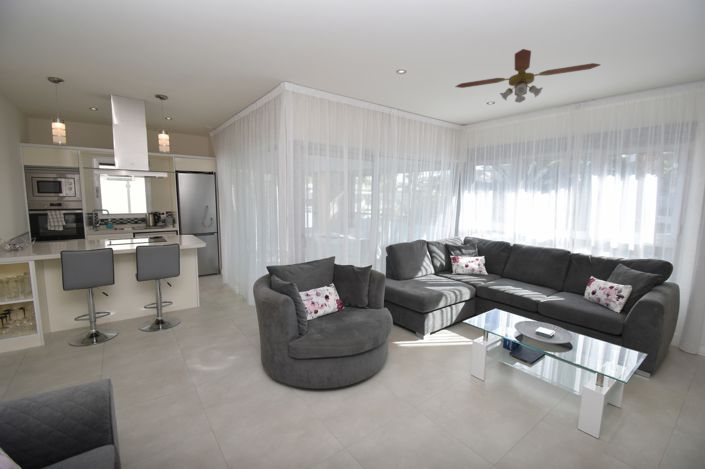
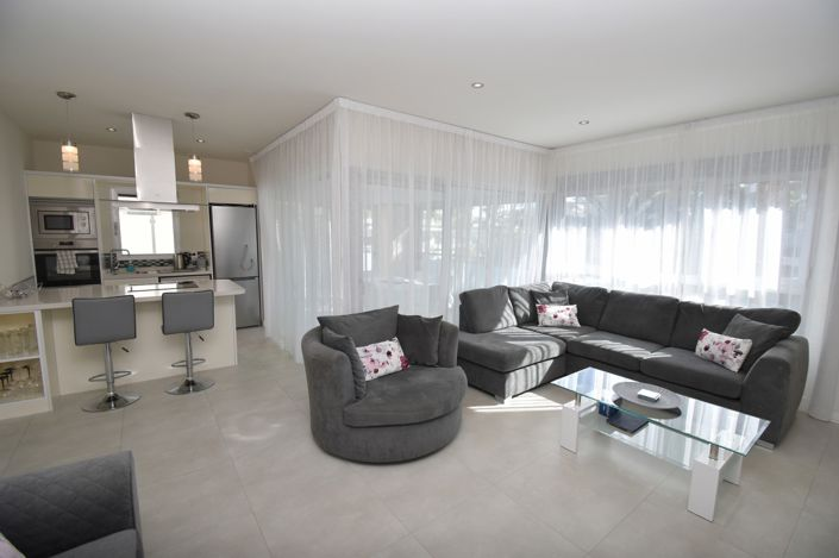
- ceiling fan [454,48,601,104]
